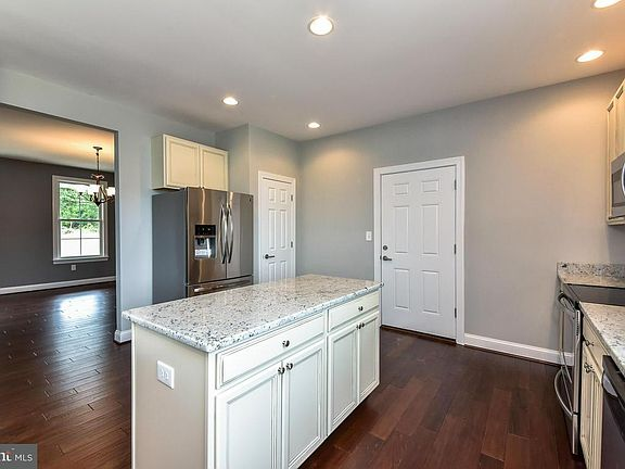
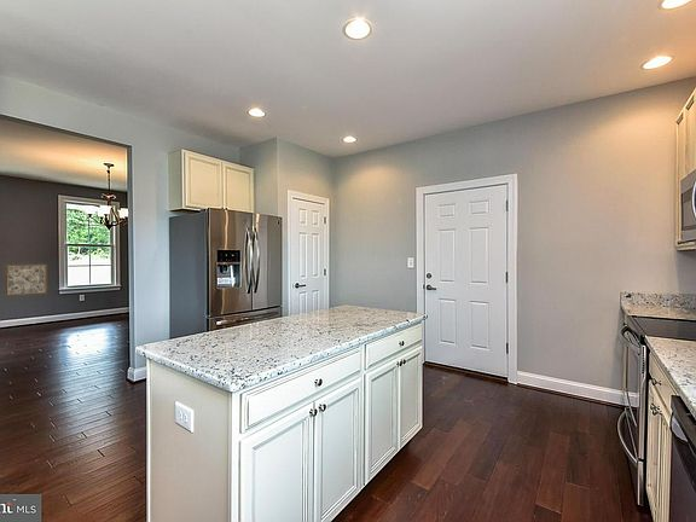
+ wall art [4,262,48,297]
